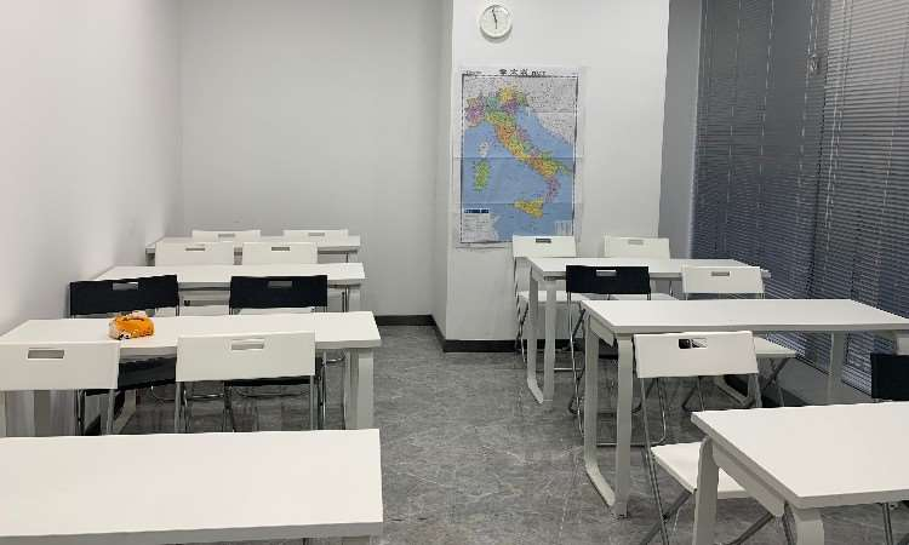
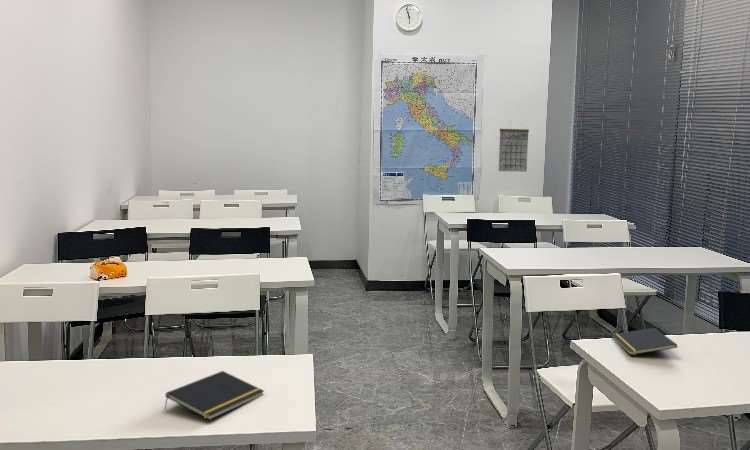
+ calendar [498,120,530,173]
+ notepad [164,370,265,421]
+ notepad [611,327,678,356]
